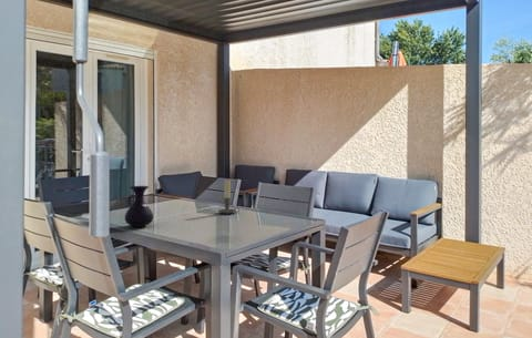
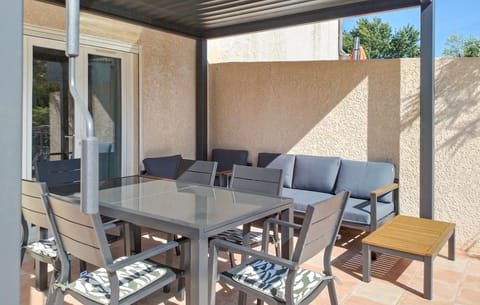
- vase [124,185,154,228]
- candle holder [217,178,241,215]
